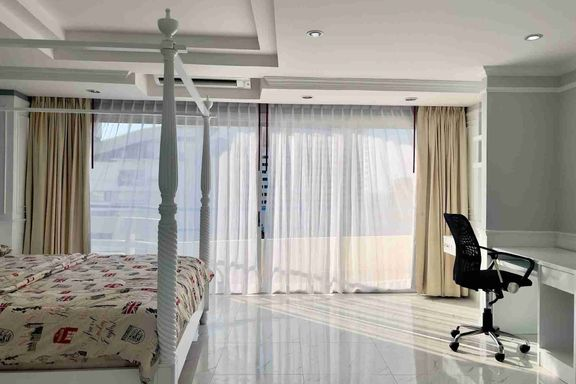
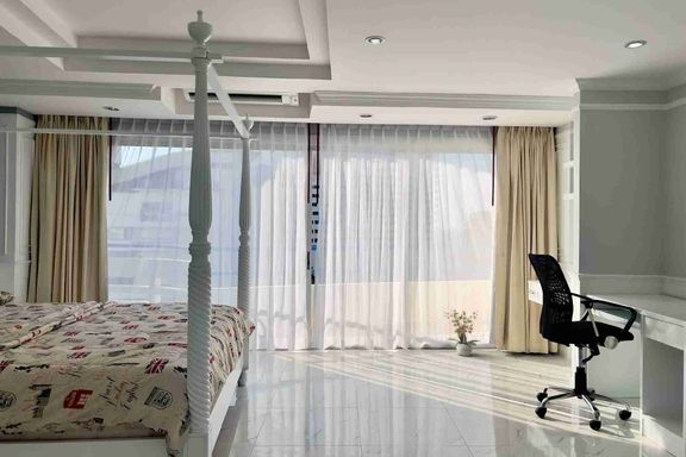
+ potted plant [443,308,481,357]
